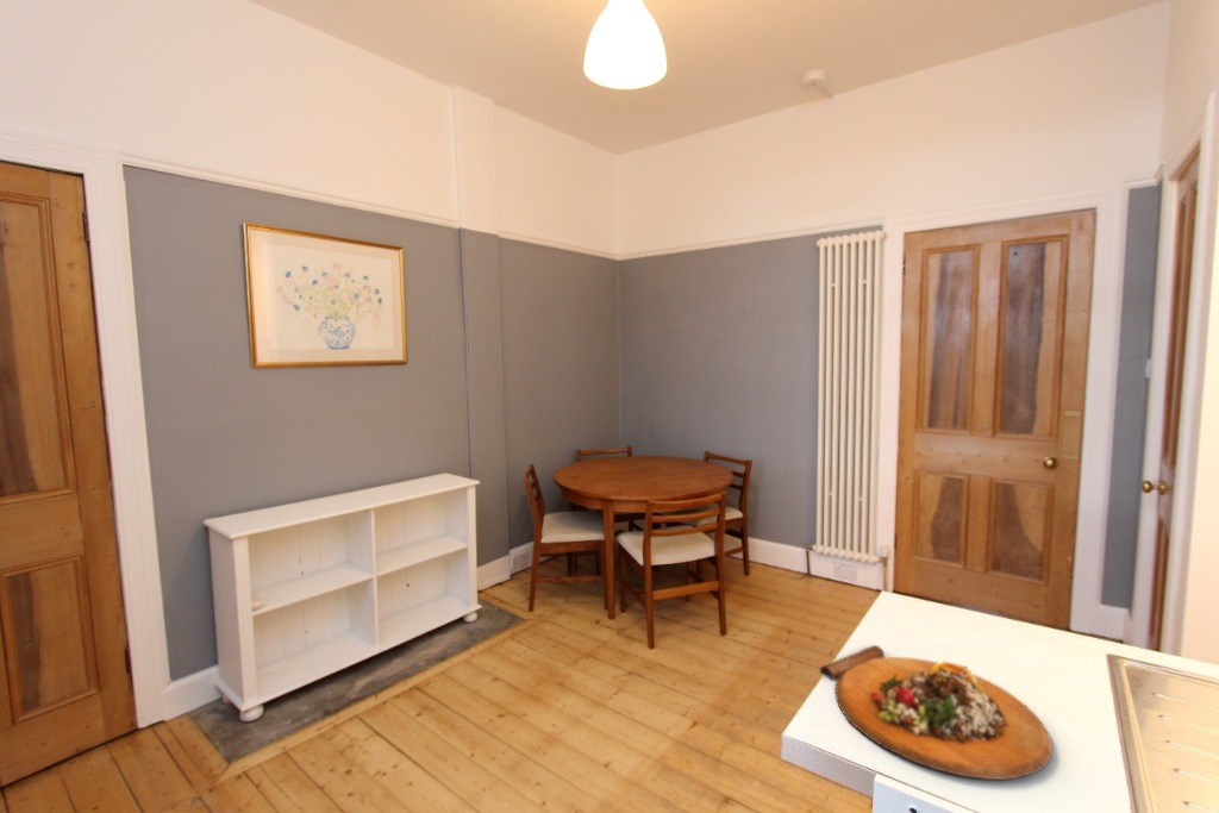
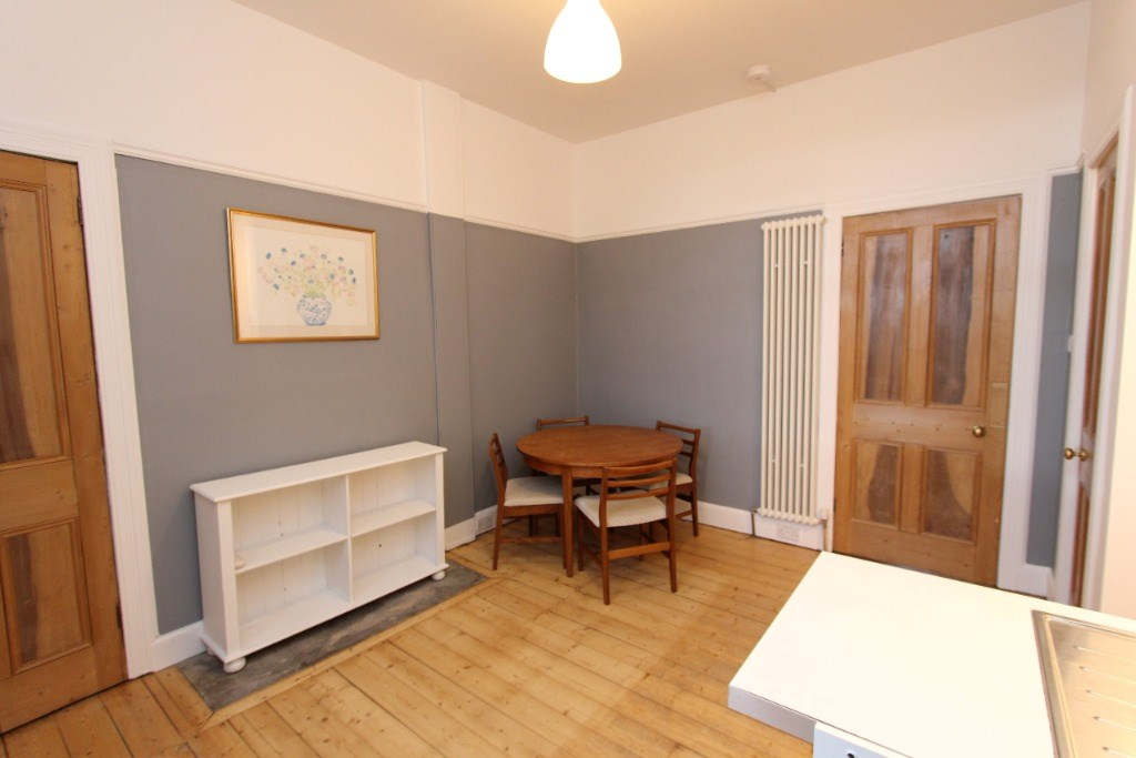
- cutting board [819,644,1054,781]
